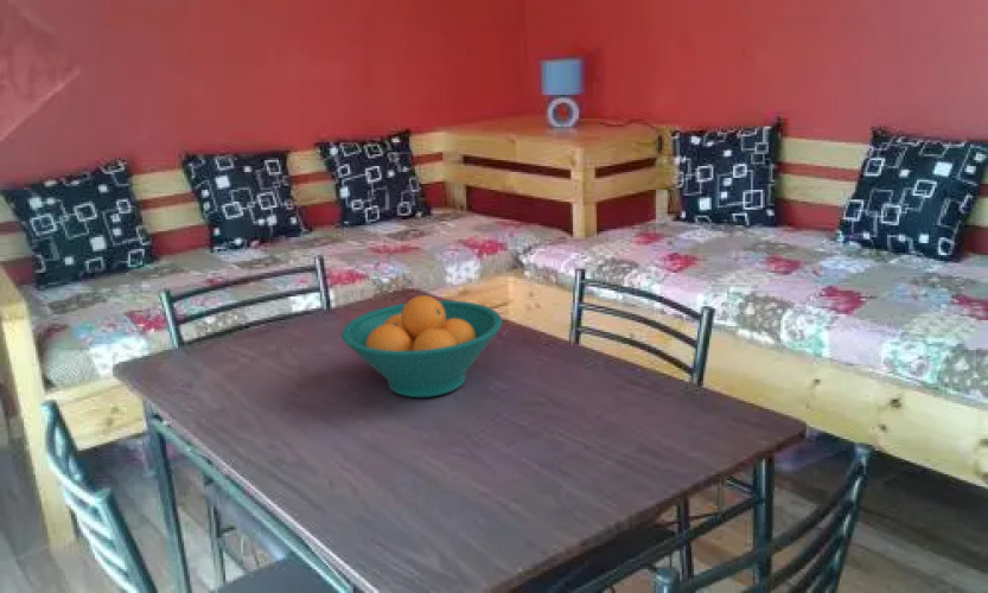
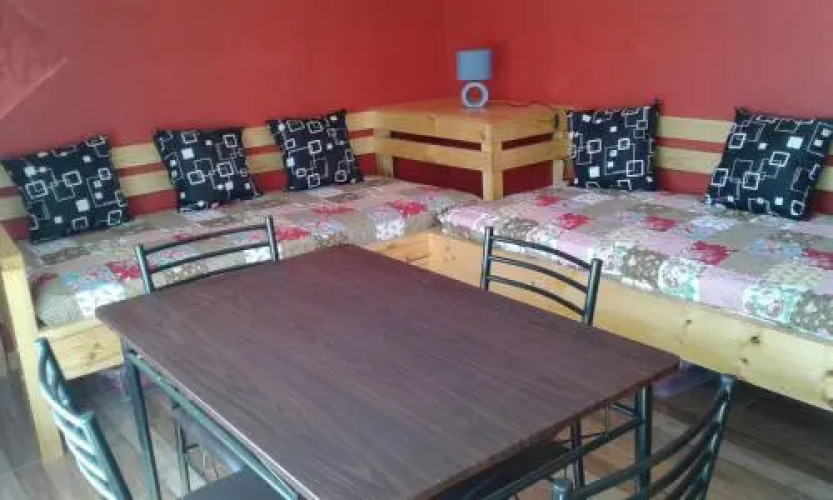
- fruit bowl [339,294,504,398]
